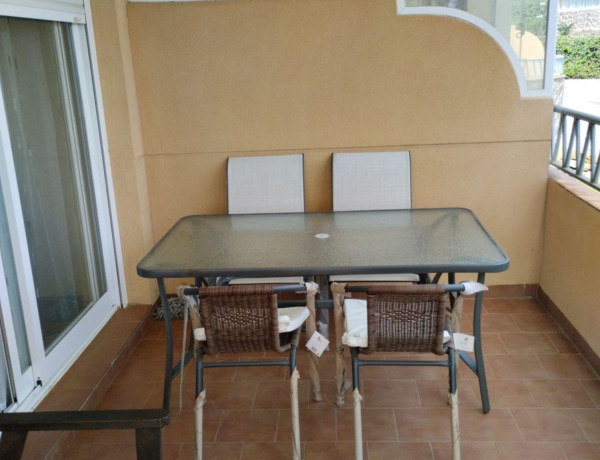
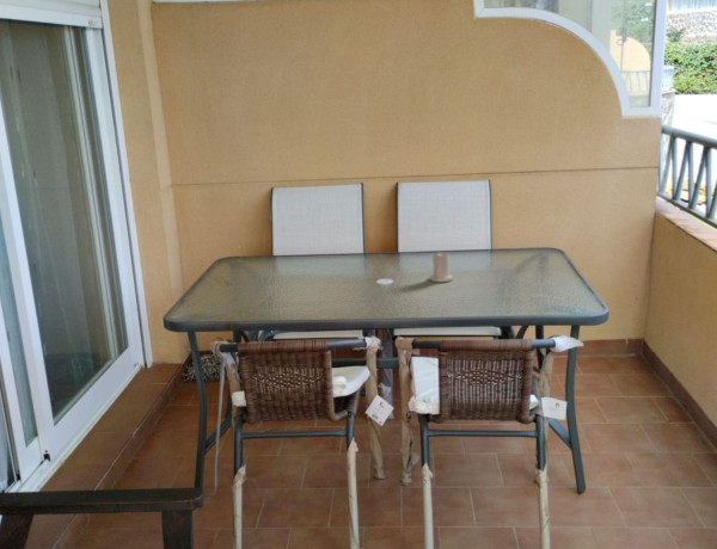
+ candle [429,249,454,283]
